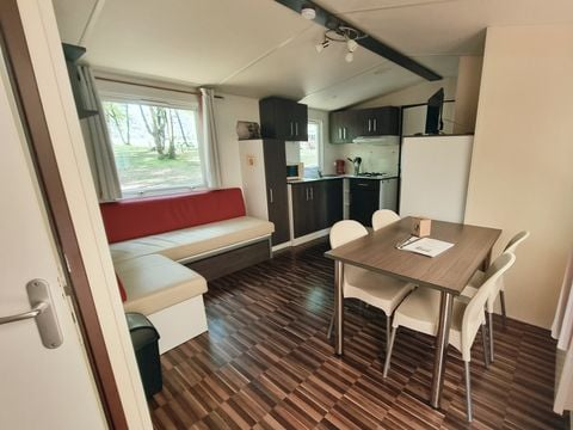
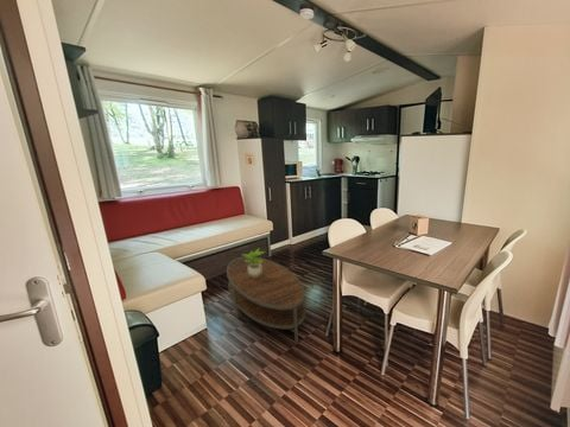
+ coffee table [226,256,306,344]
+ potted plant [242,247,266,278]
